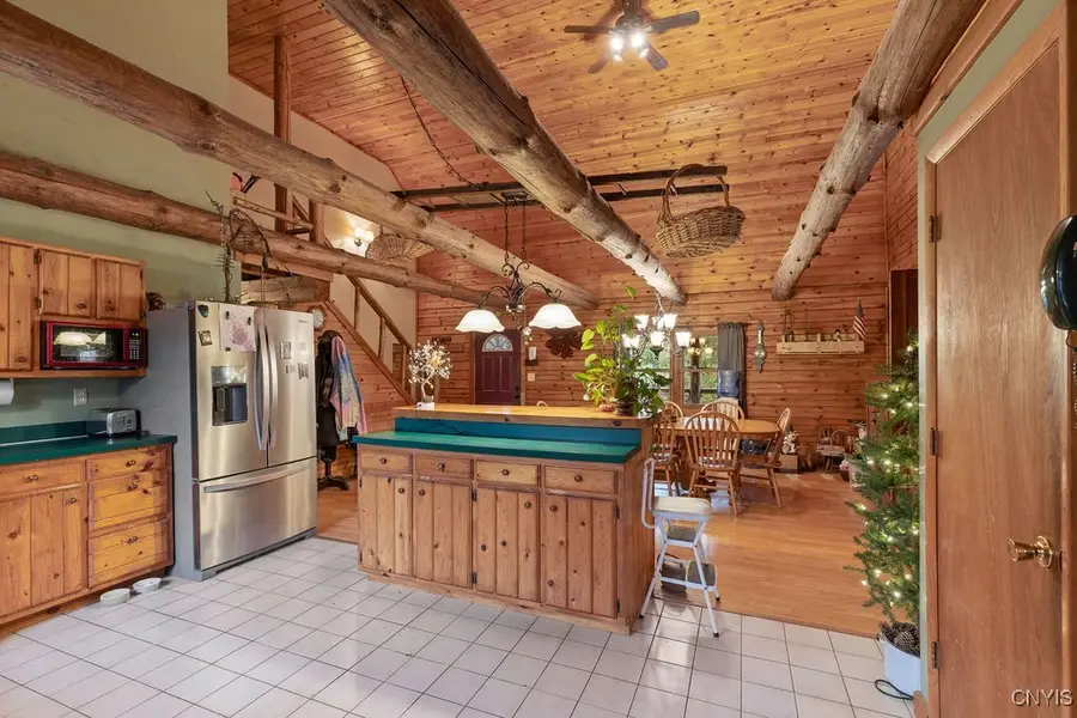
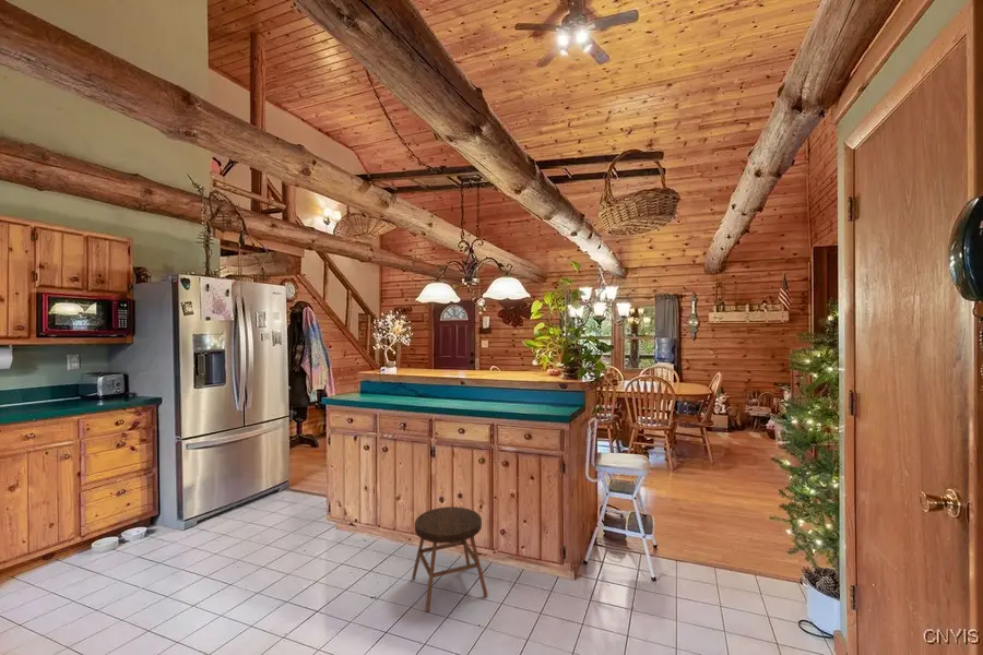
+ stool [411,505,488,614]
